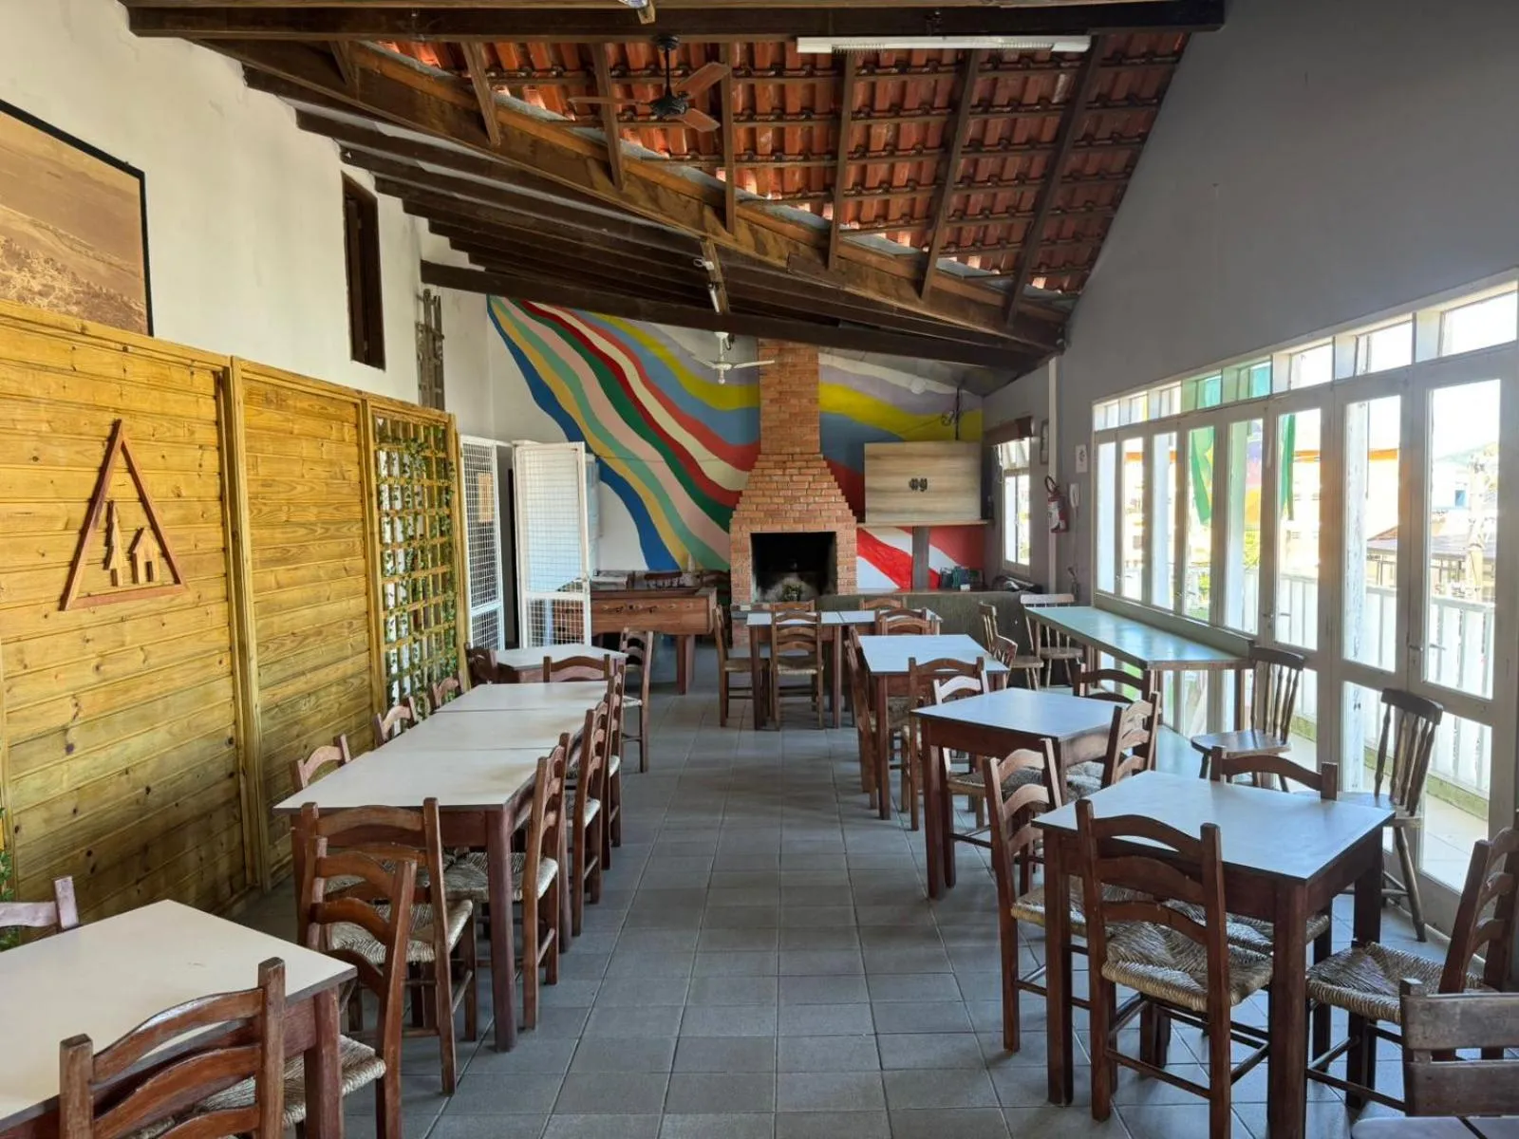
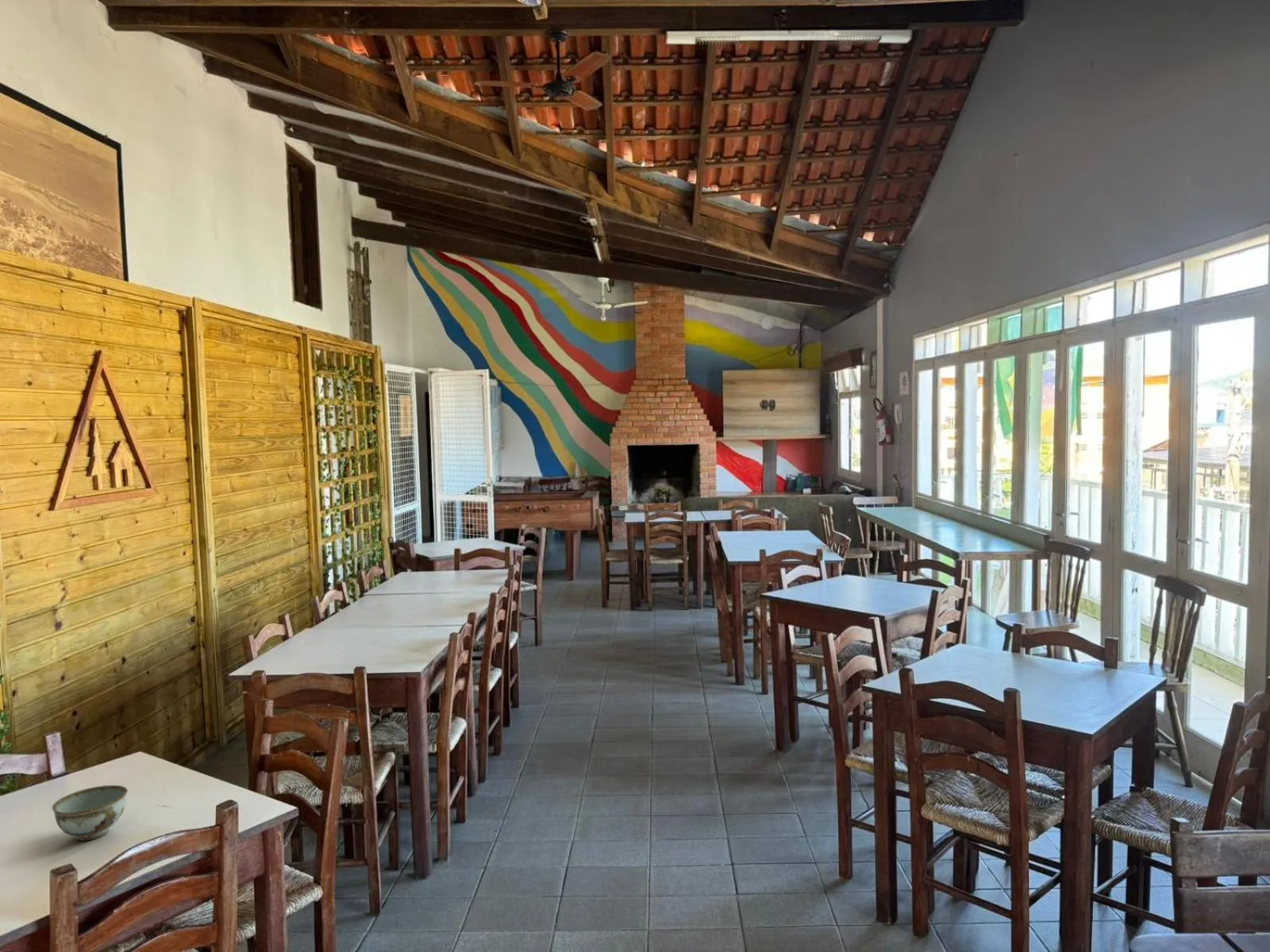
+ bowl [52,785,129,842]
